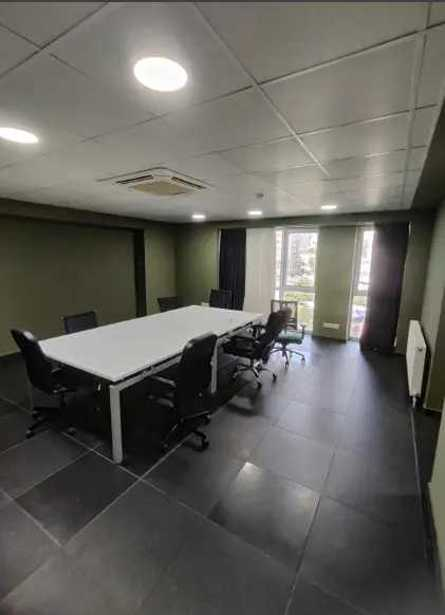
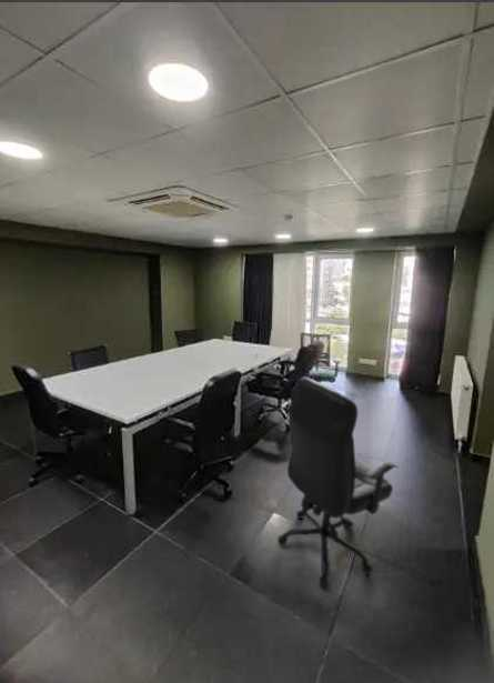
+ office chair [276,375,400,589]
